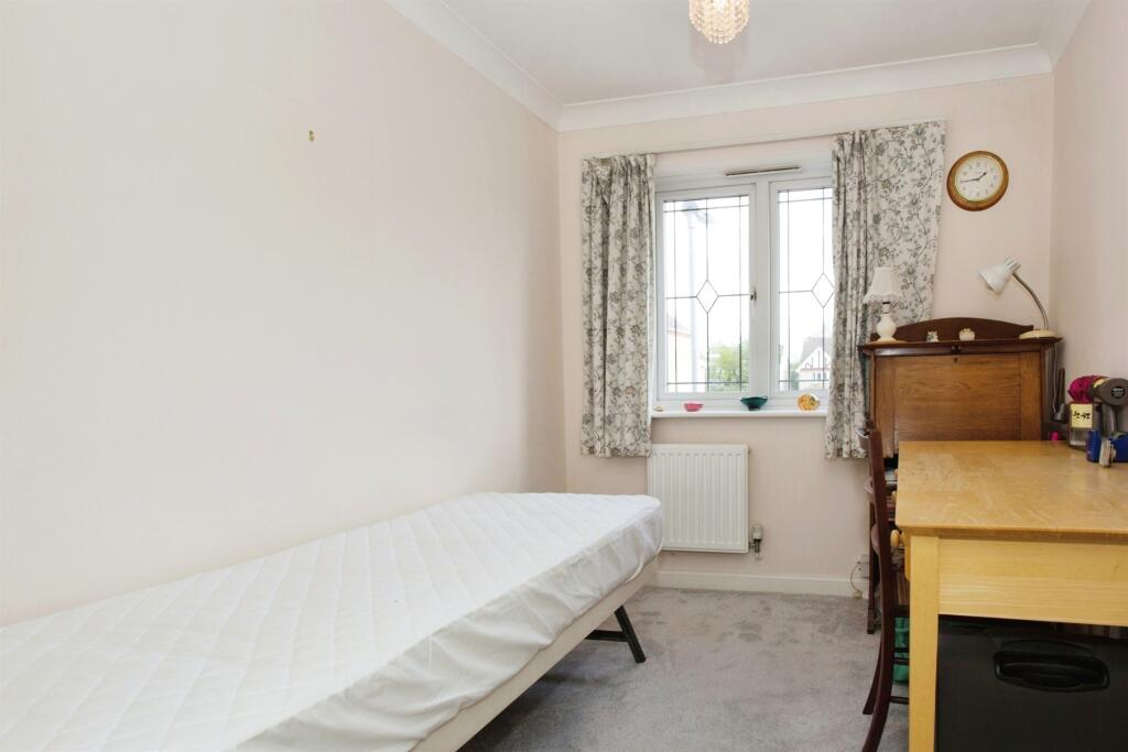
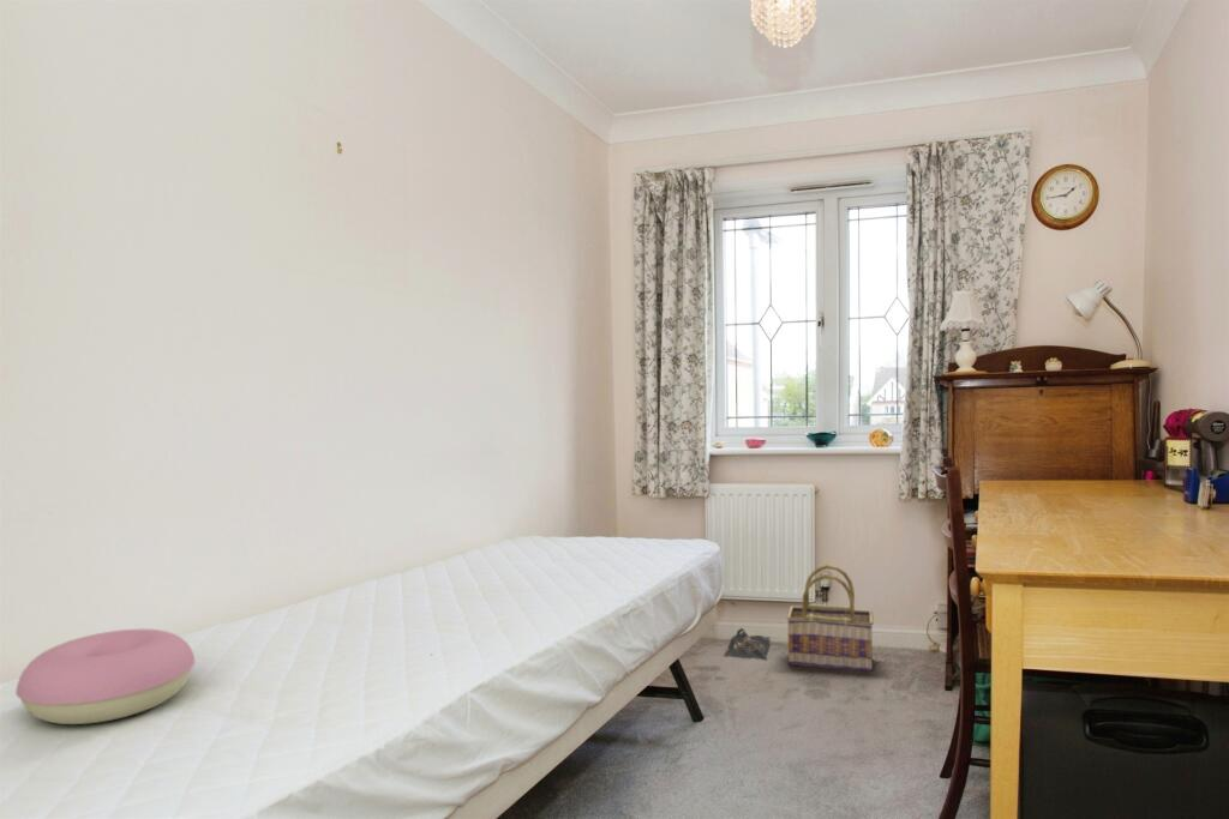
+ bag [723,627,772,662]
+ basket [785,564,875,673]
+ cushion [14,628,197,725]
